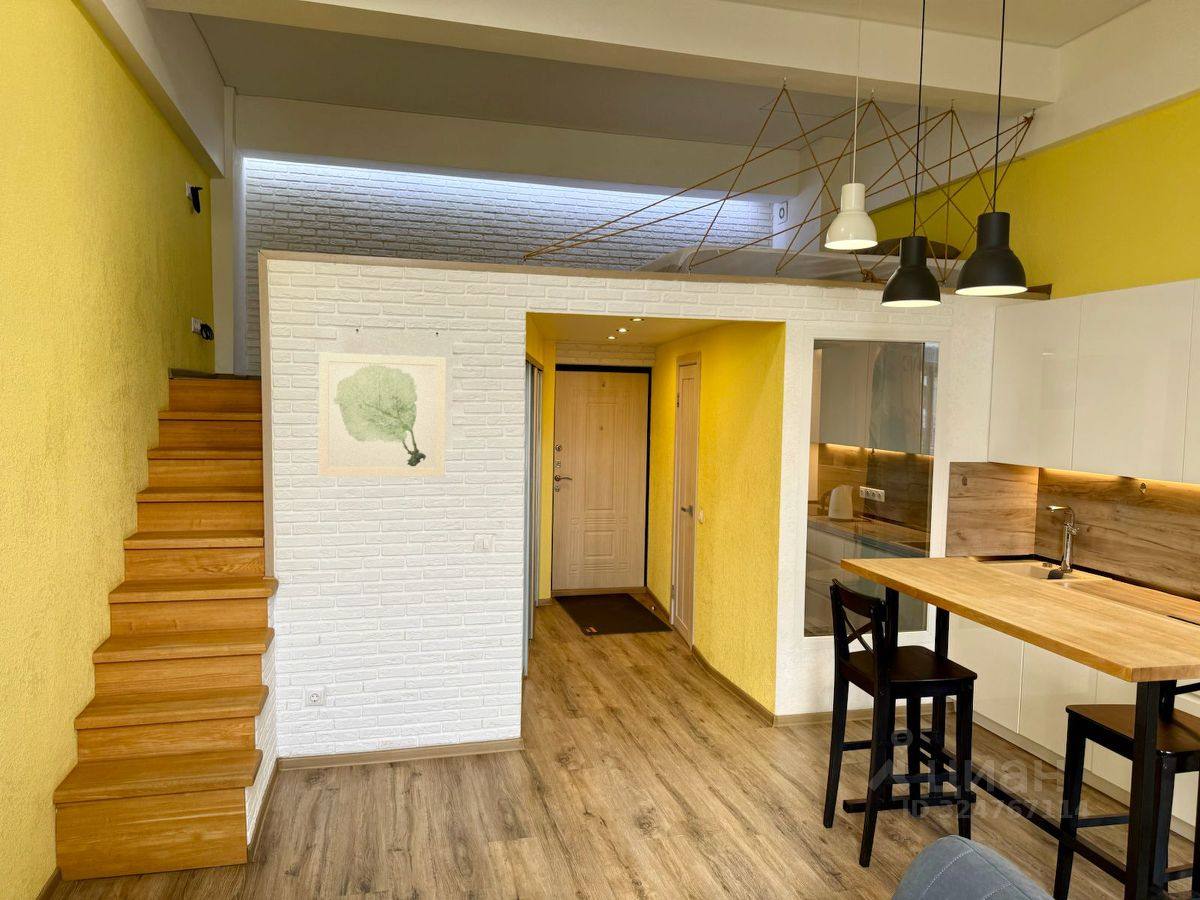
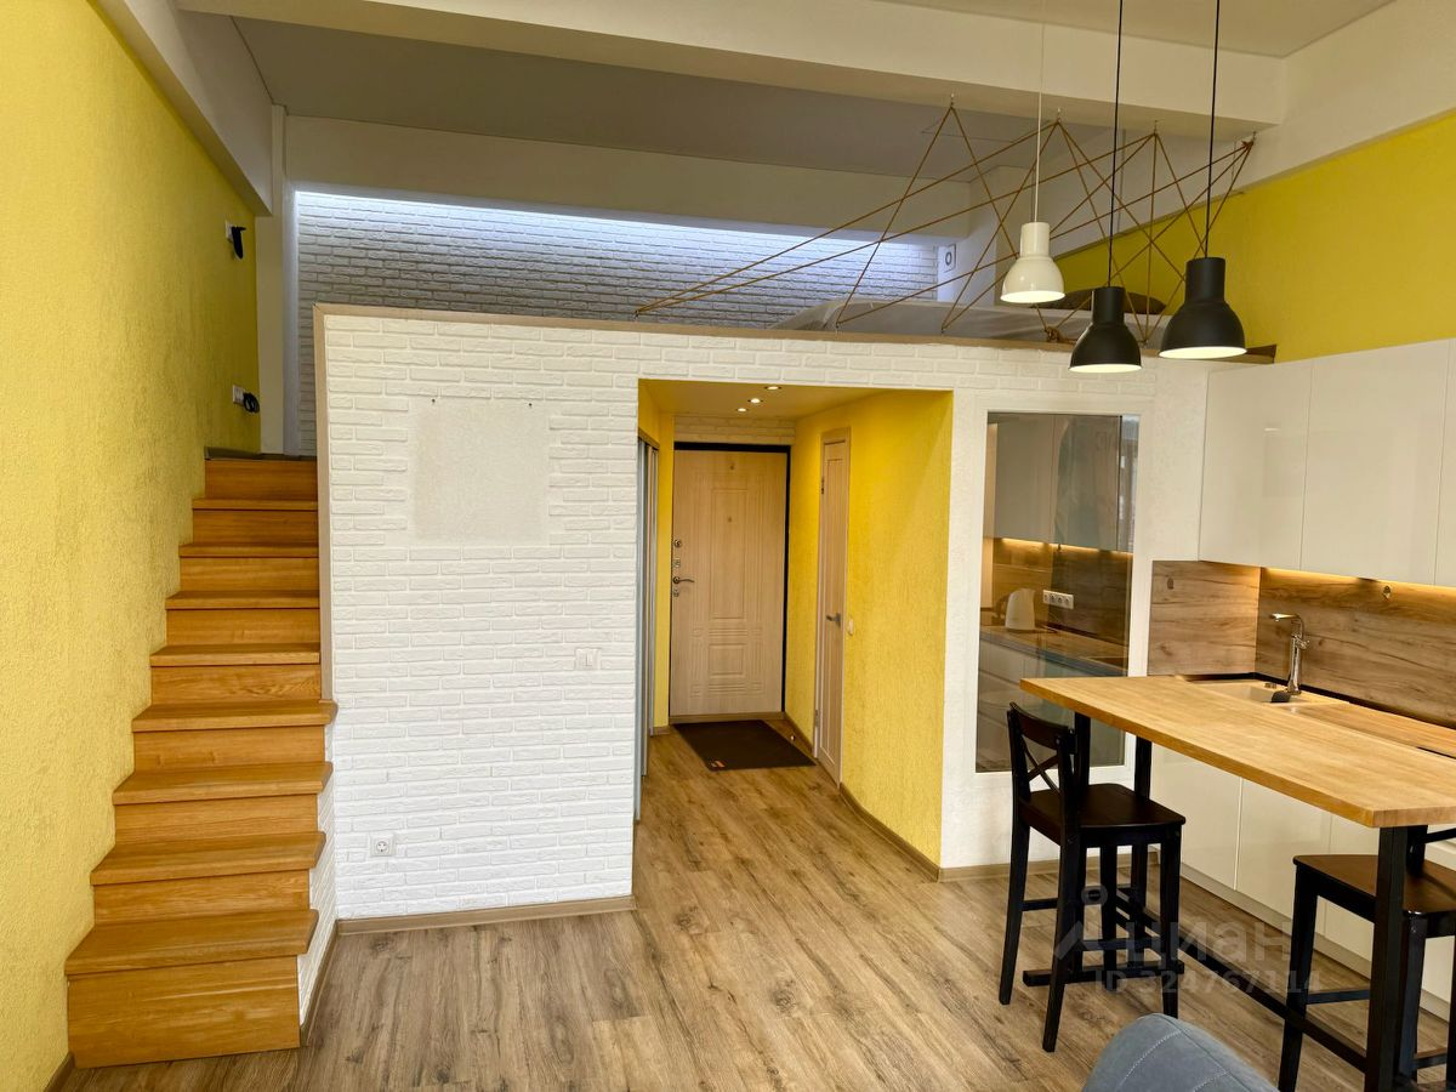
- wall art [318,352,447,478]
